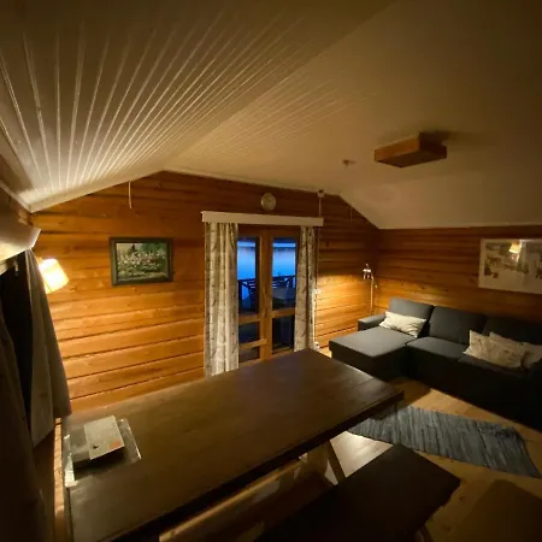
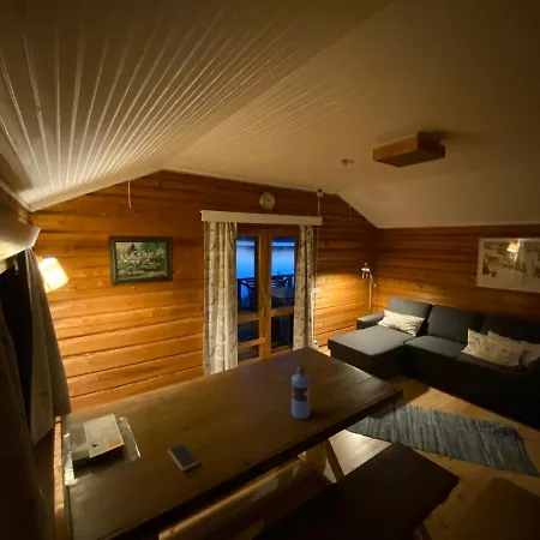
+ water bottle [290,364,312,420]
+ smartphone [167,442,199,472]
